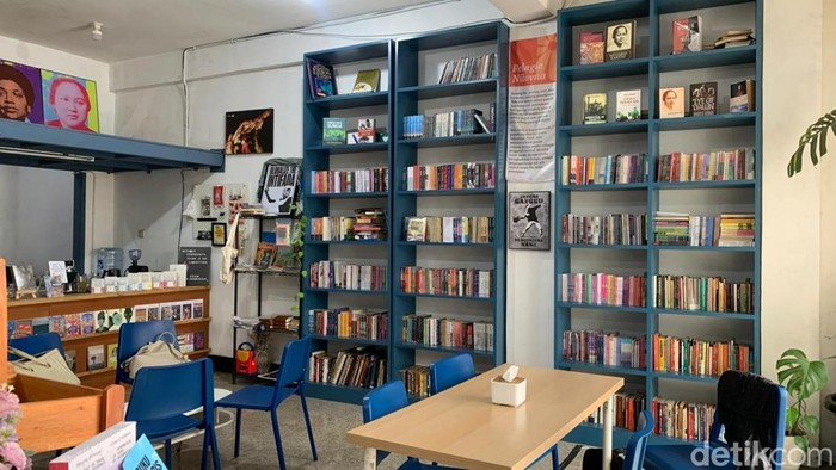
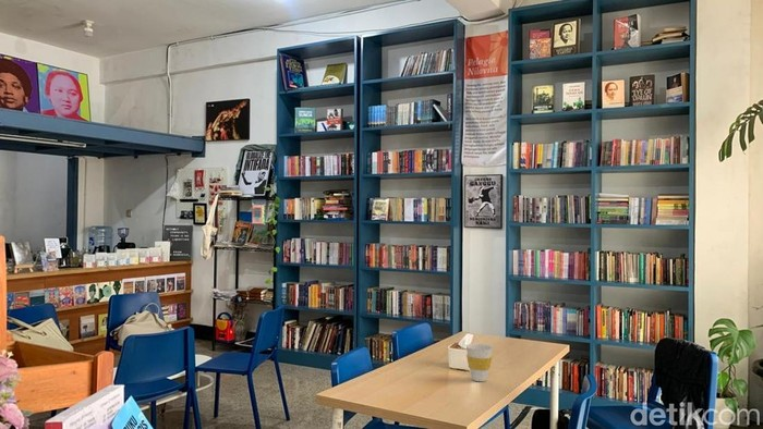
+ cup [464,342,494,382]
